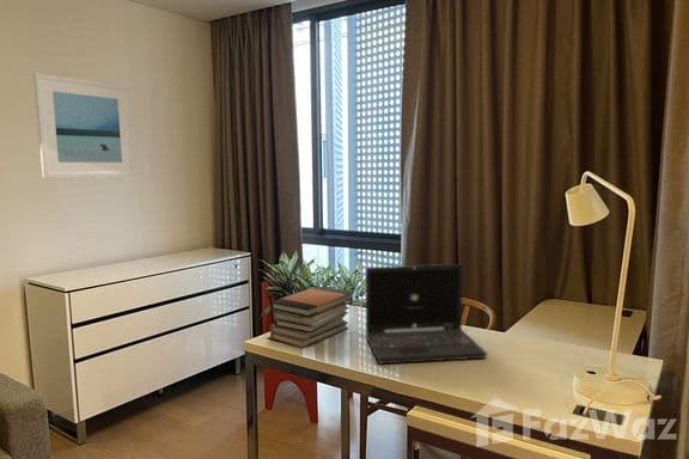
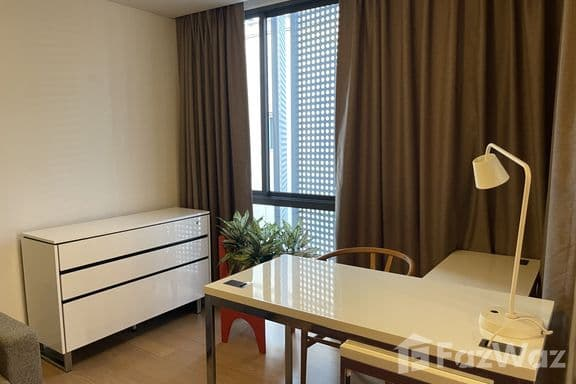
- laptop [365,263,488,365]
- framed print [32,72,136,179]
- book stack [268,286,354,349]
